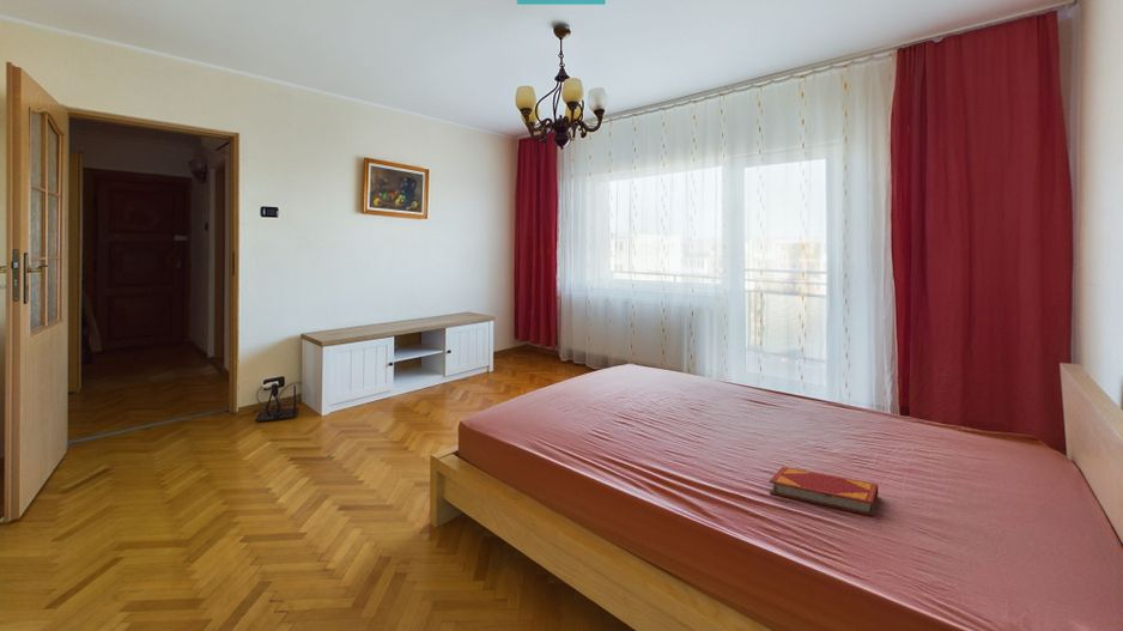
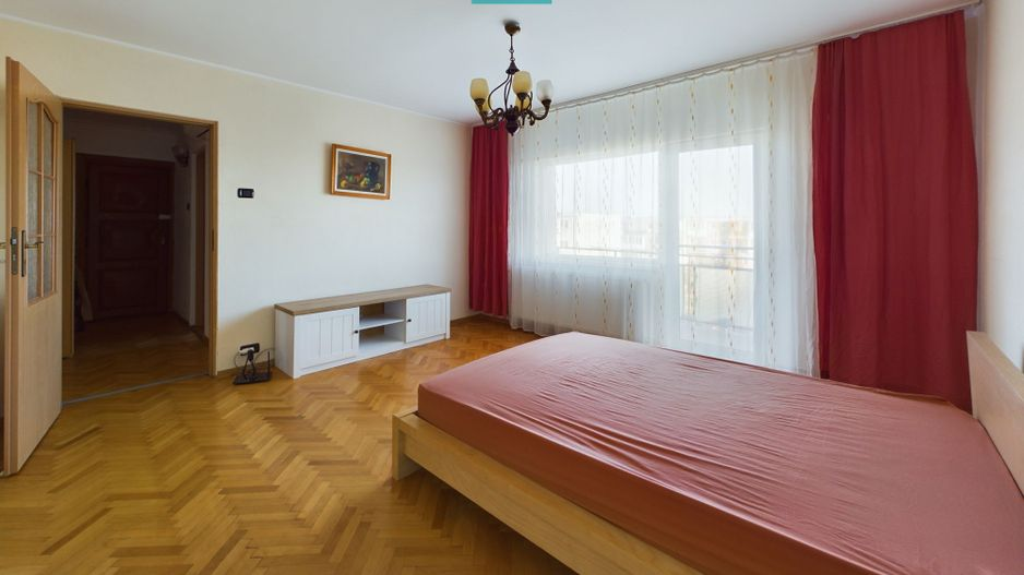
- hardback book [767,466,879,517]
